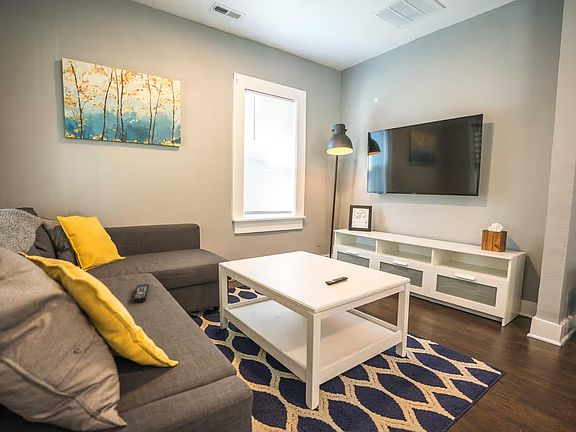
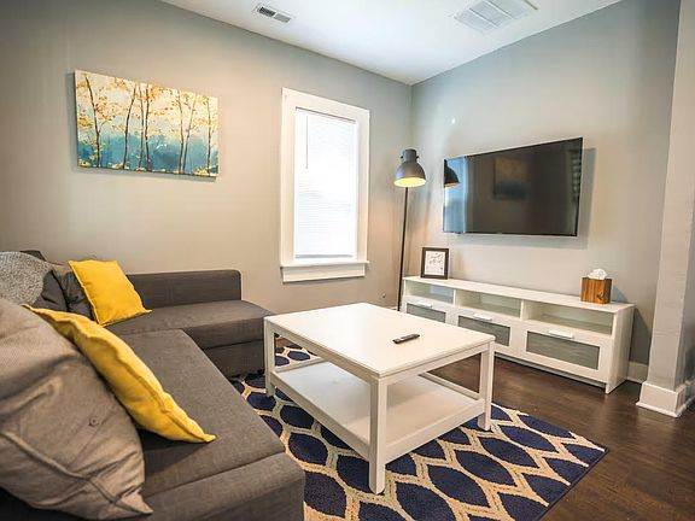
- remote control [132,283,150,304]
